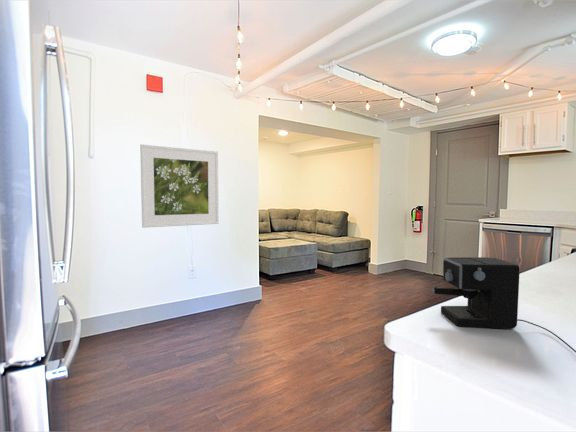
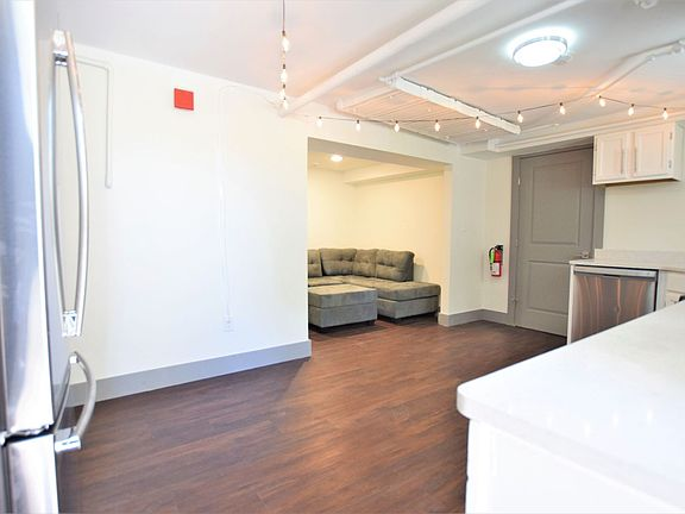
- coffee maker [431,256,576,353]
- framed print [139,143,220,229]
